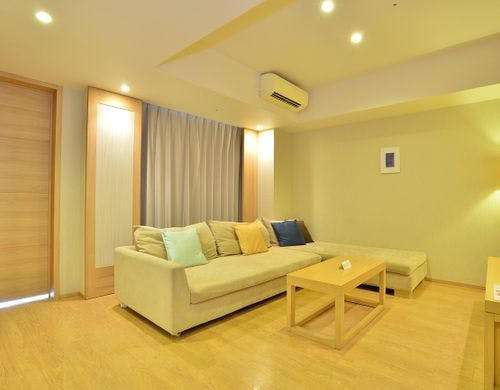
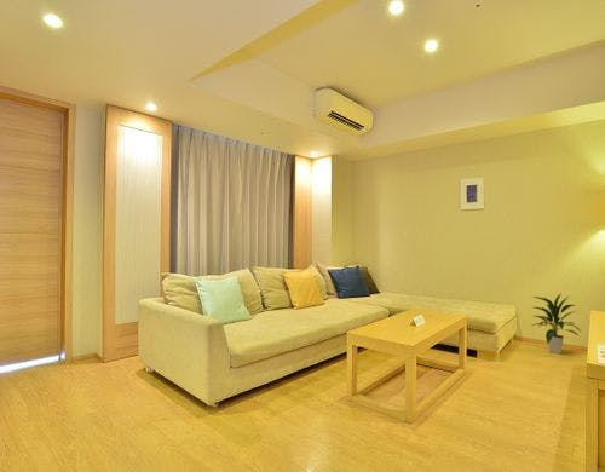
+ indoor plant [529,292,582,355]
